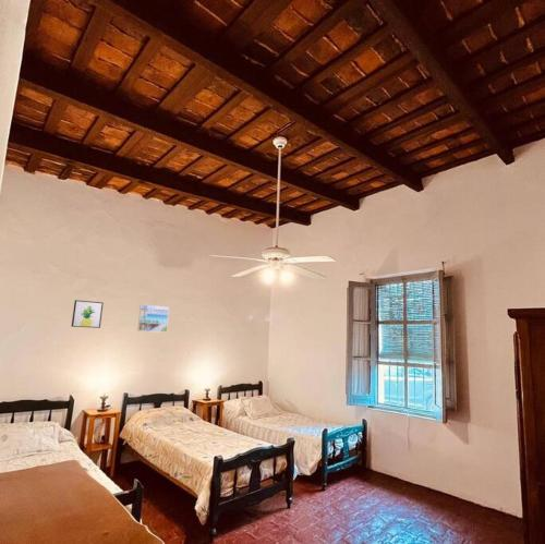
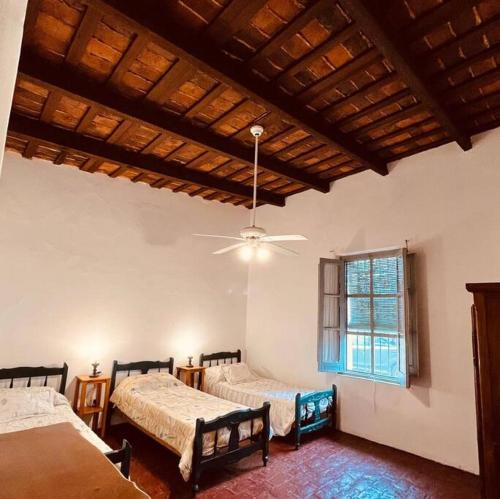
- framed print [136,304,170,334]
- wall art [70,299,105,329]
